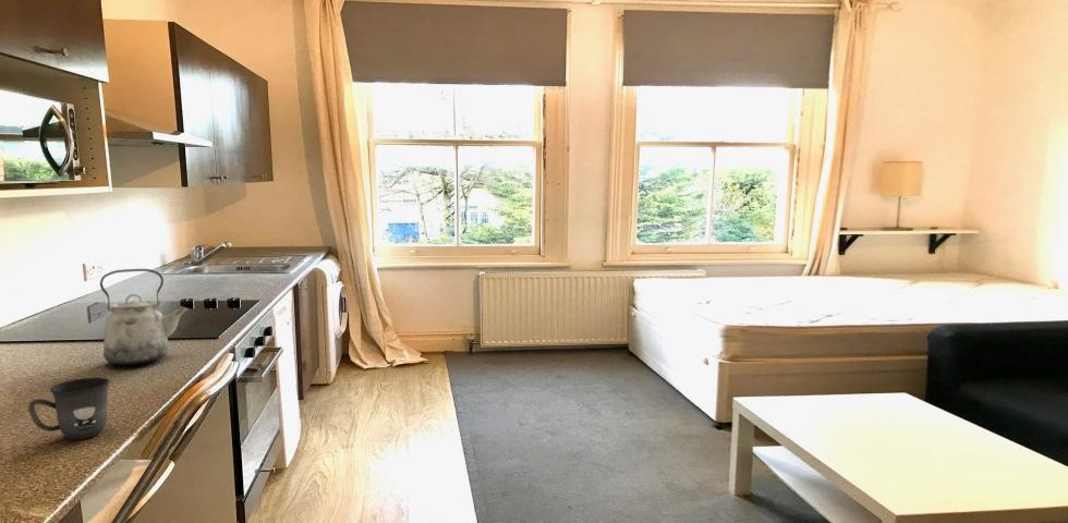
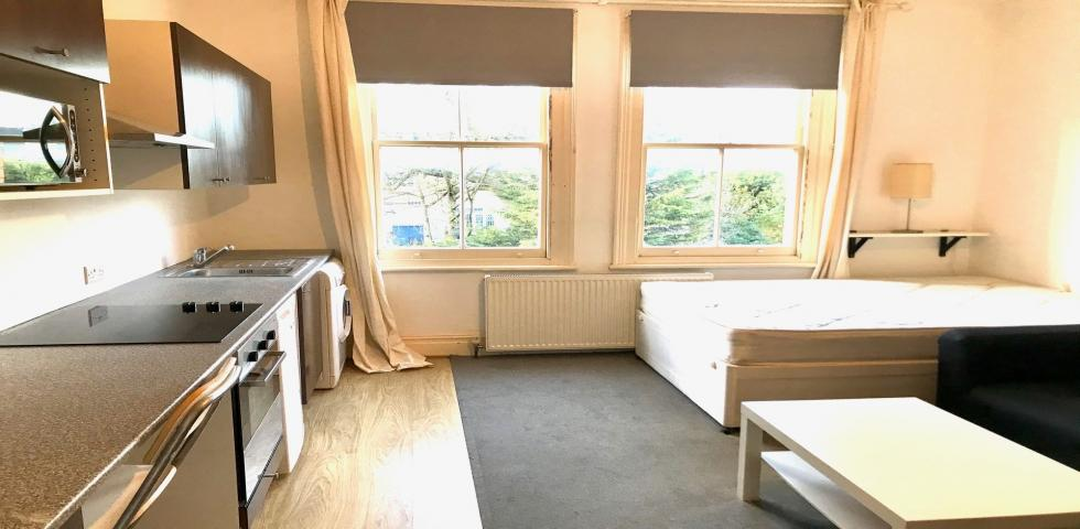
- kettle [99,268,191,366]
- mug [27,377,111,440]
